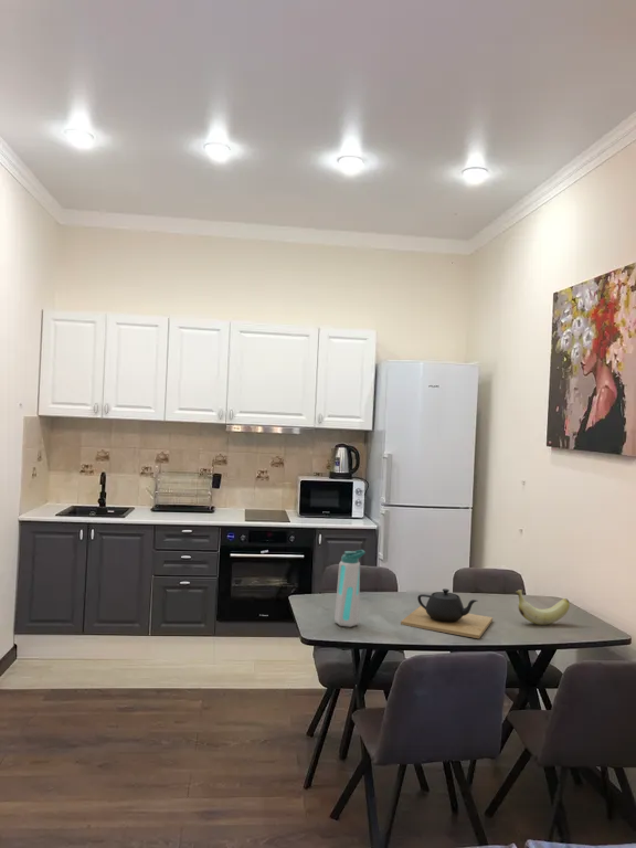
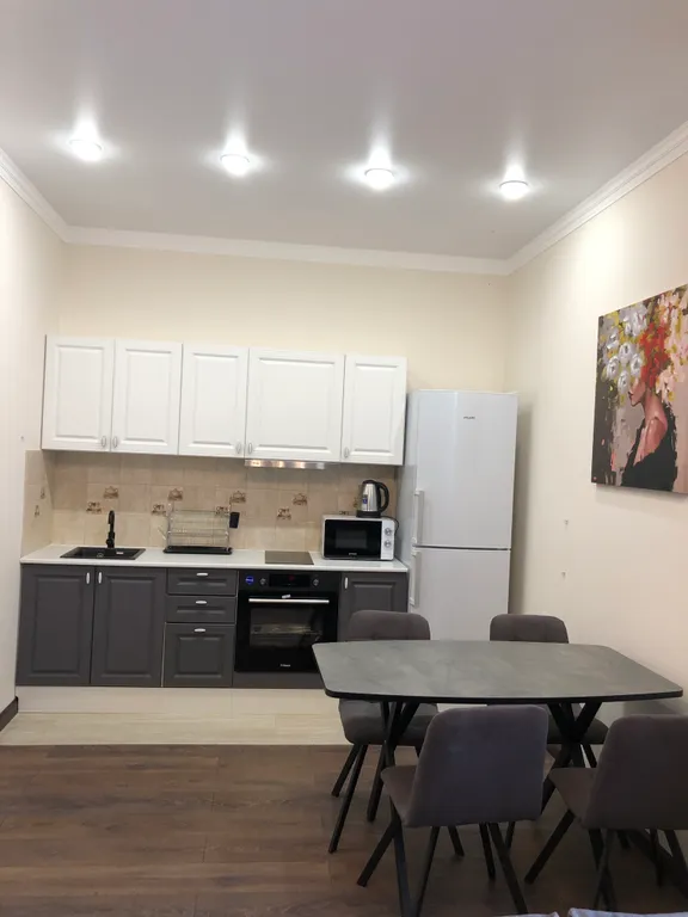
- banana [516,589,571,626]
- teapot [400,587,494,639]
- water bottle [333,549,367,628]
